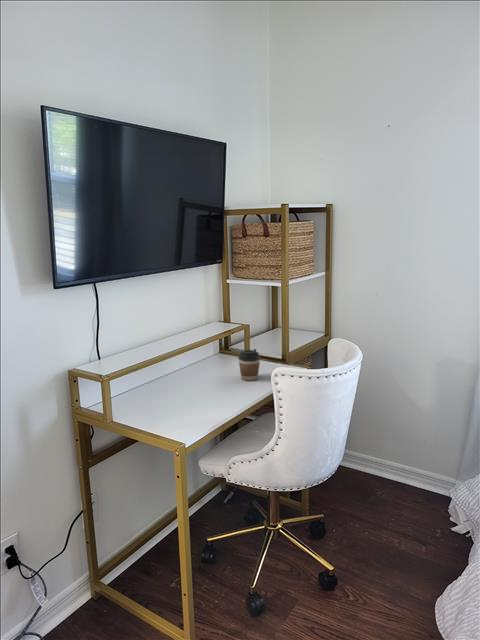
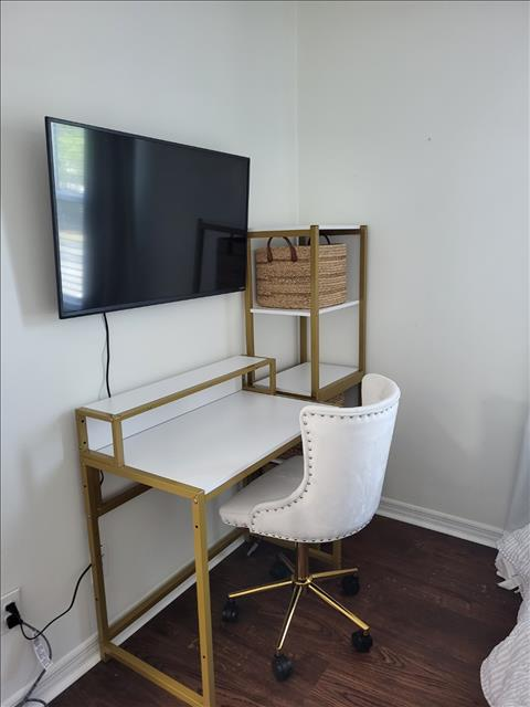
- coffee cup [237,348,261,381]
